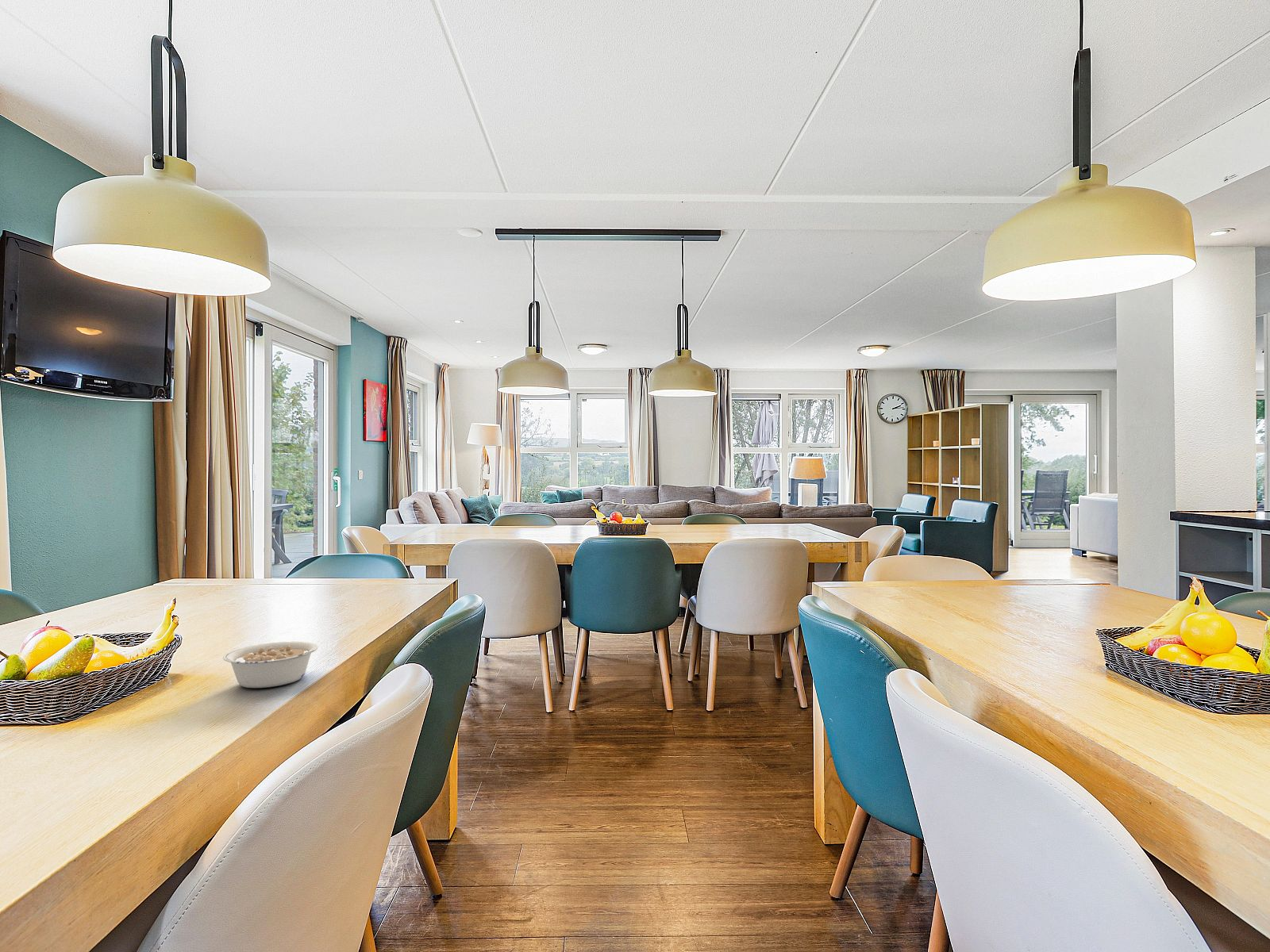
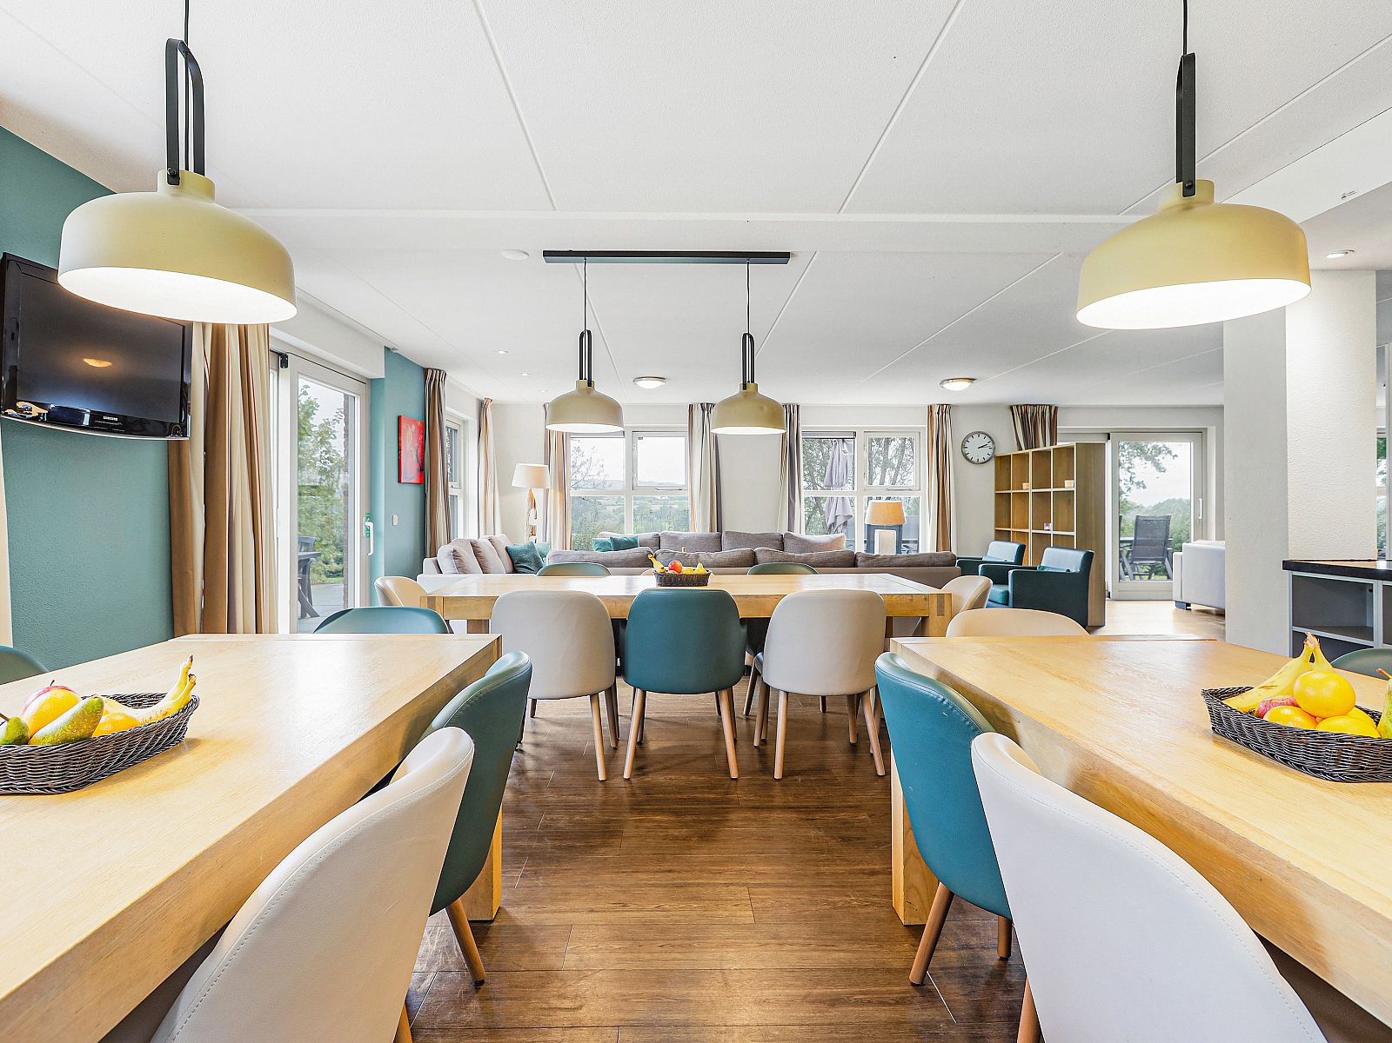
- legume [222,640,318,689]
